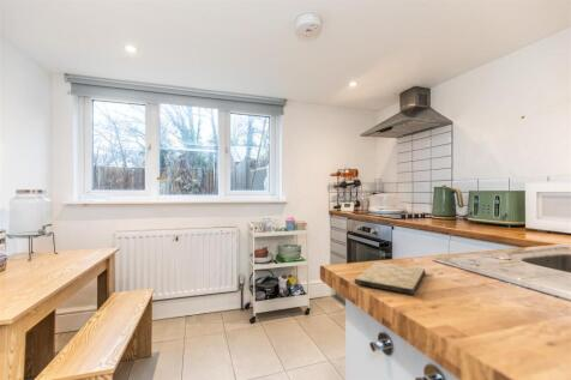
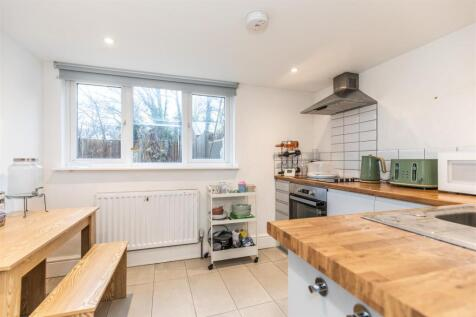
- cutting board [354,261,427,296]
